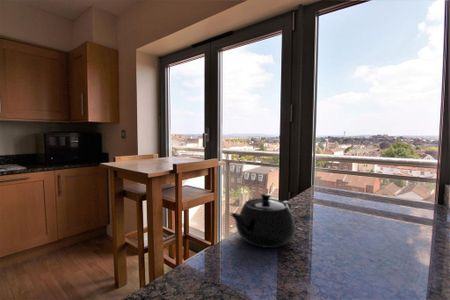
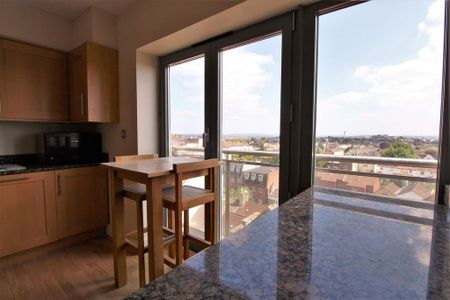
- teapot [229,193,297,249]
